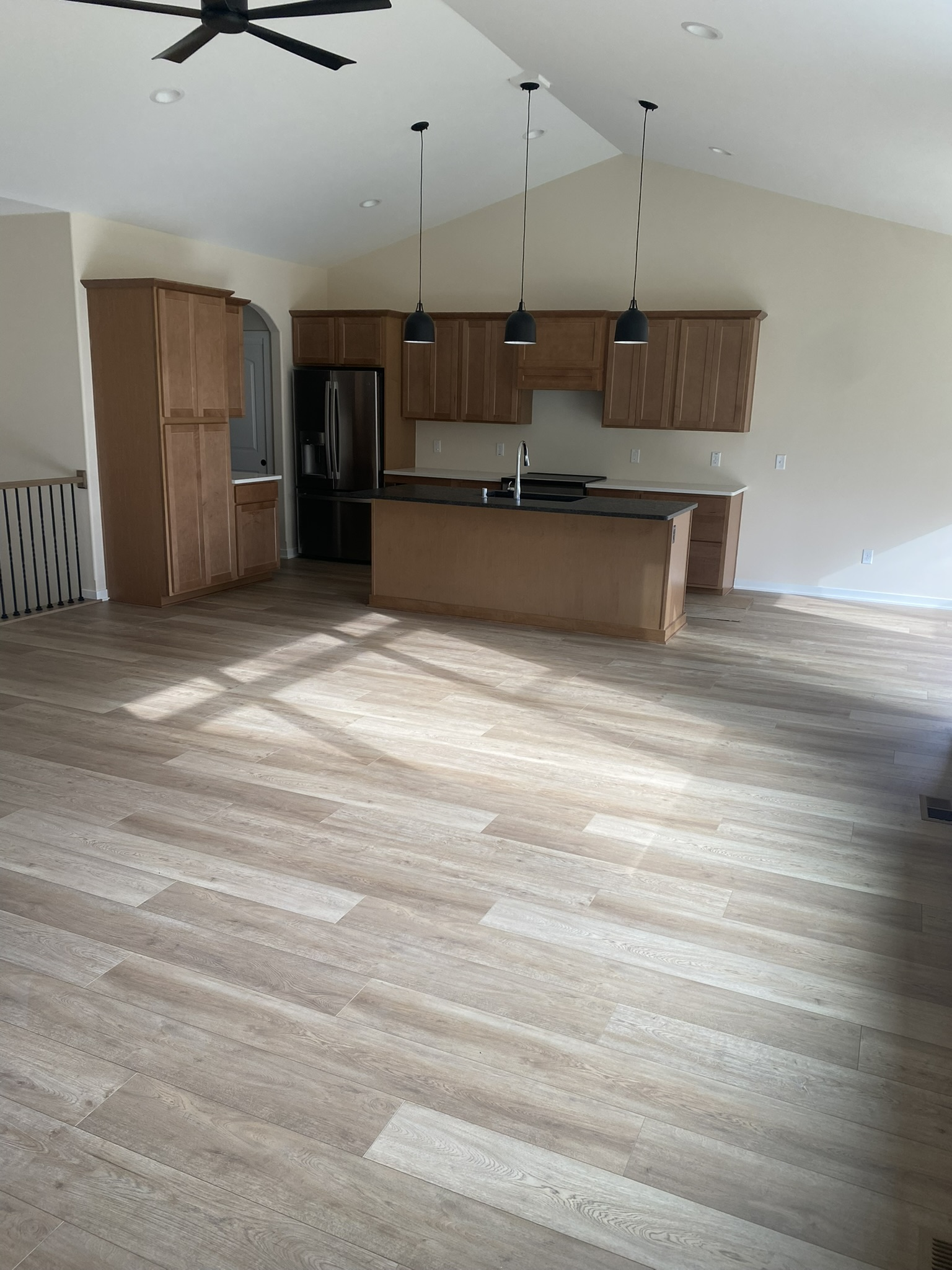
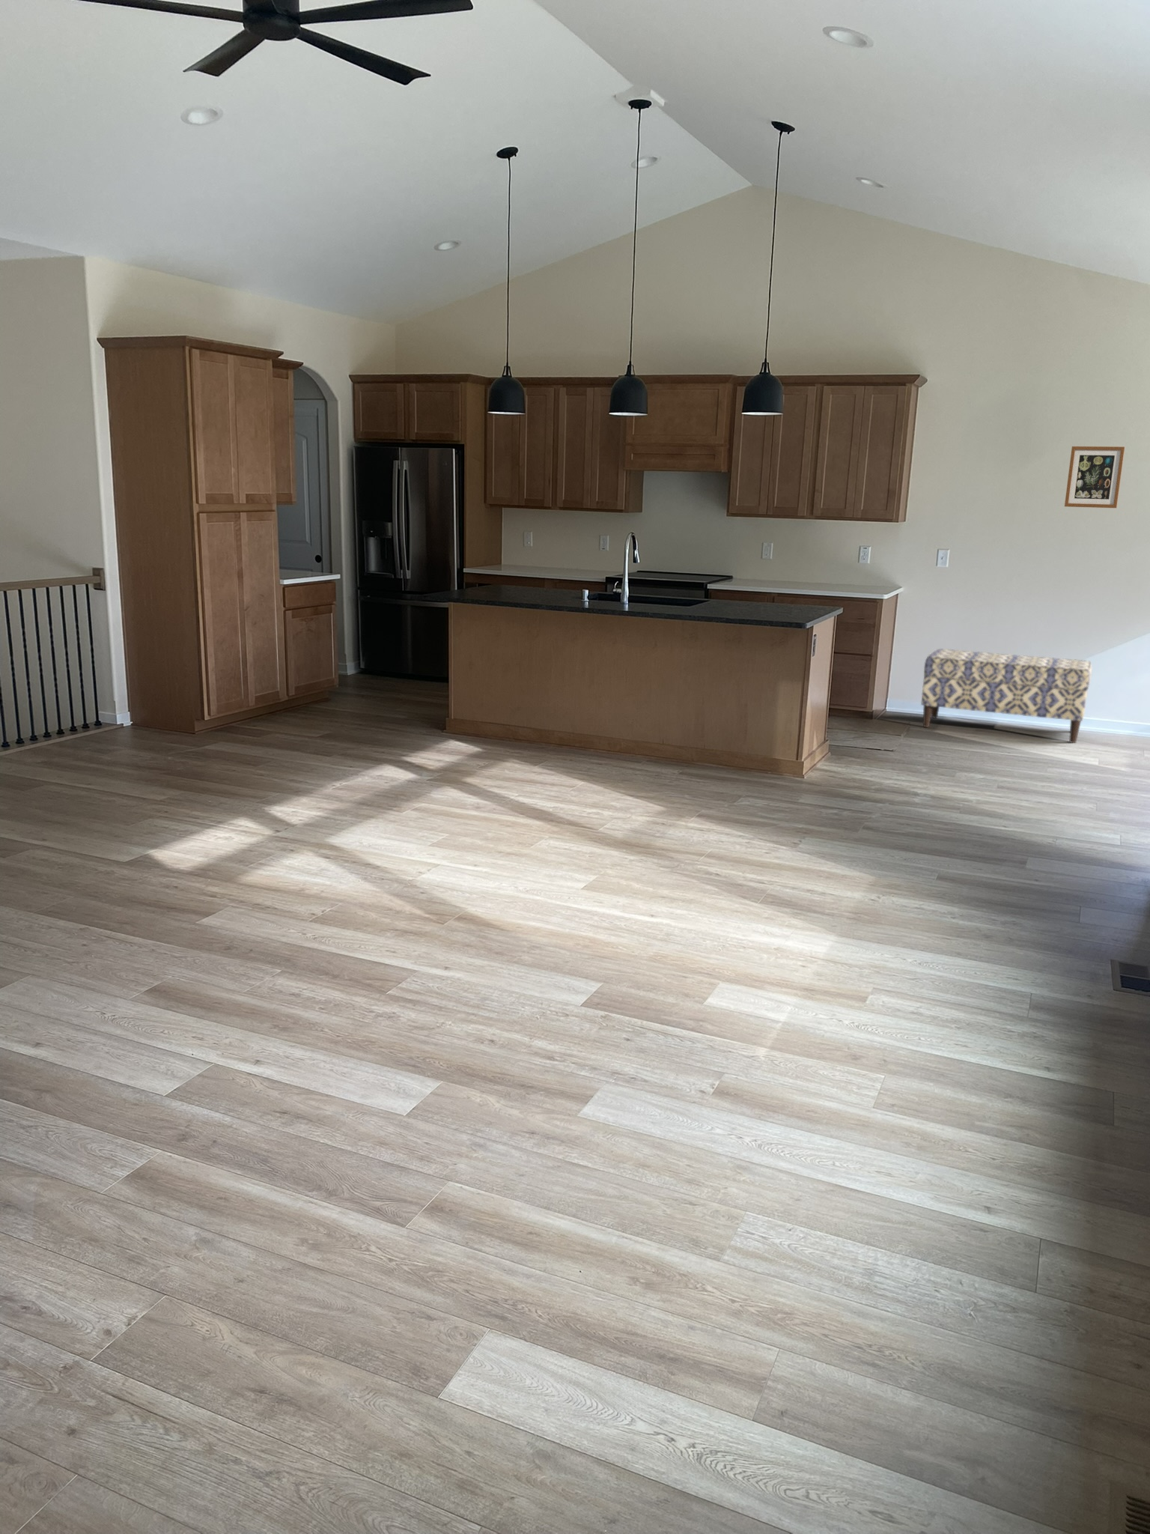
+ bench [920,647,1092,744]
+ wall art [1064,446,1126,509]
